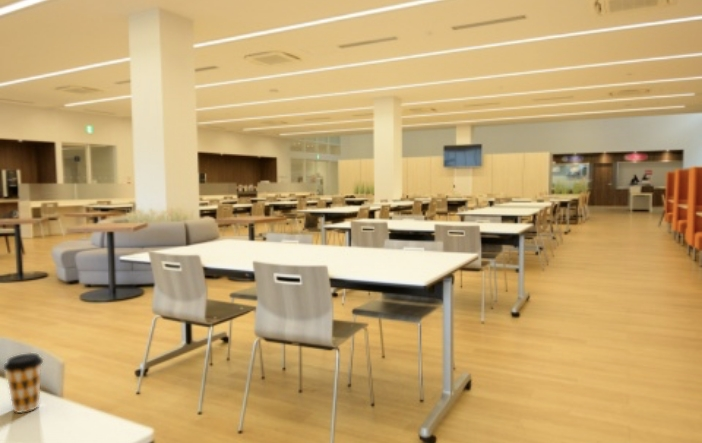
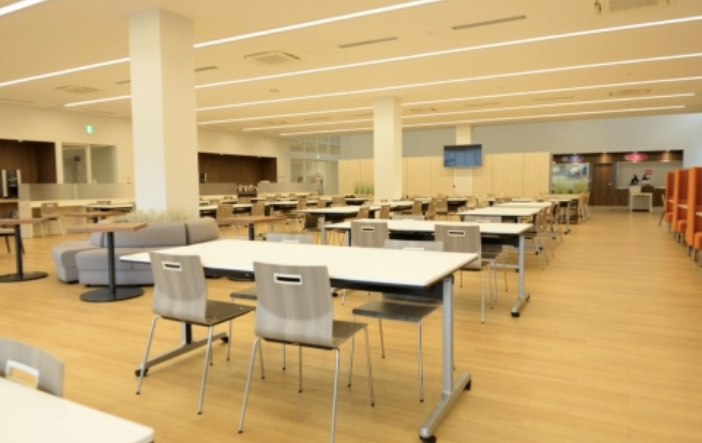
- coffee cup [3,352,44,414]
